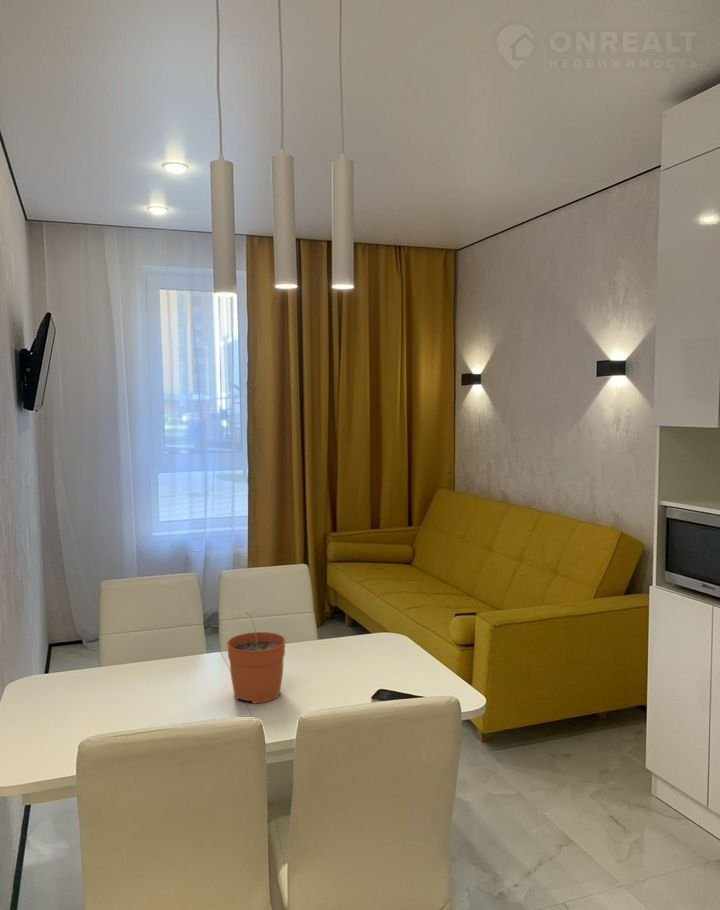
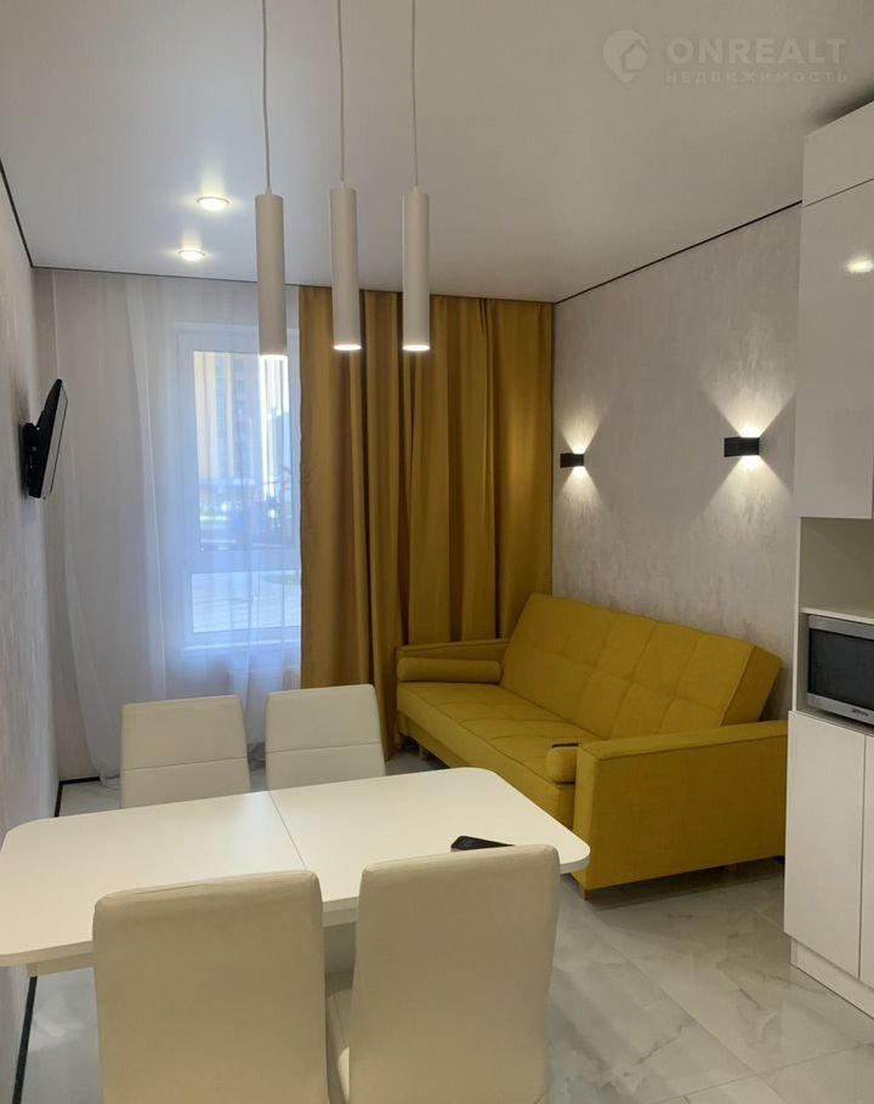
- plant pot [226,610,287,705]
